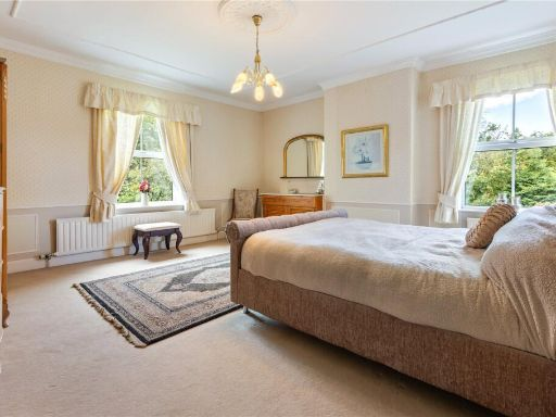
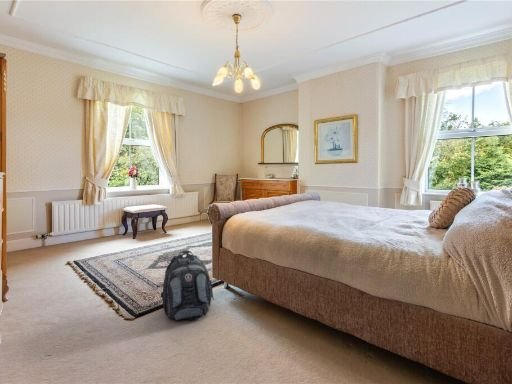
+ backpack [160,249,215,321]
